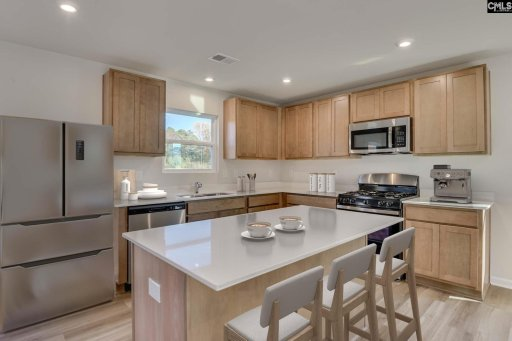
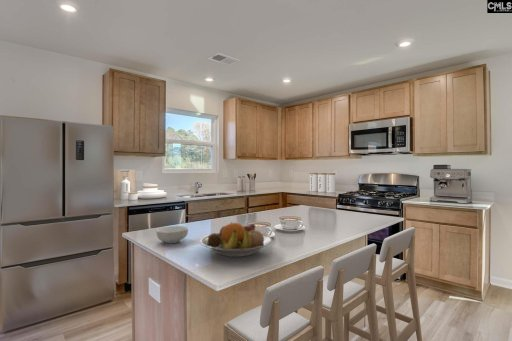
+ fruit bowl [199,221,273,258]
+ cereal bowl [156,225,189,244]
